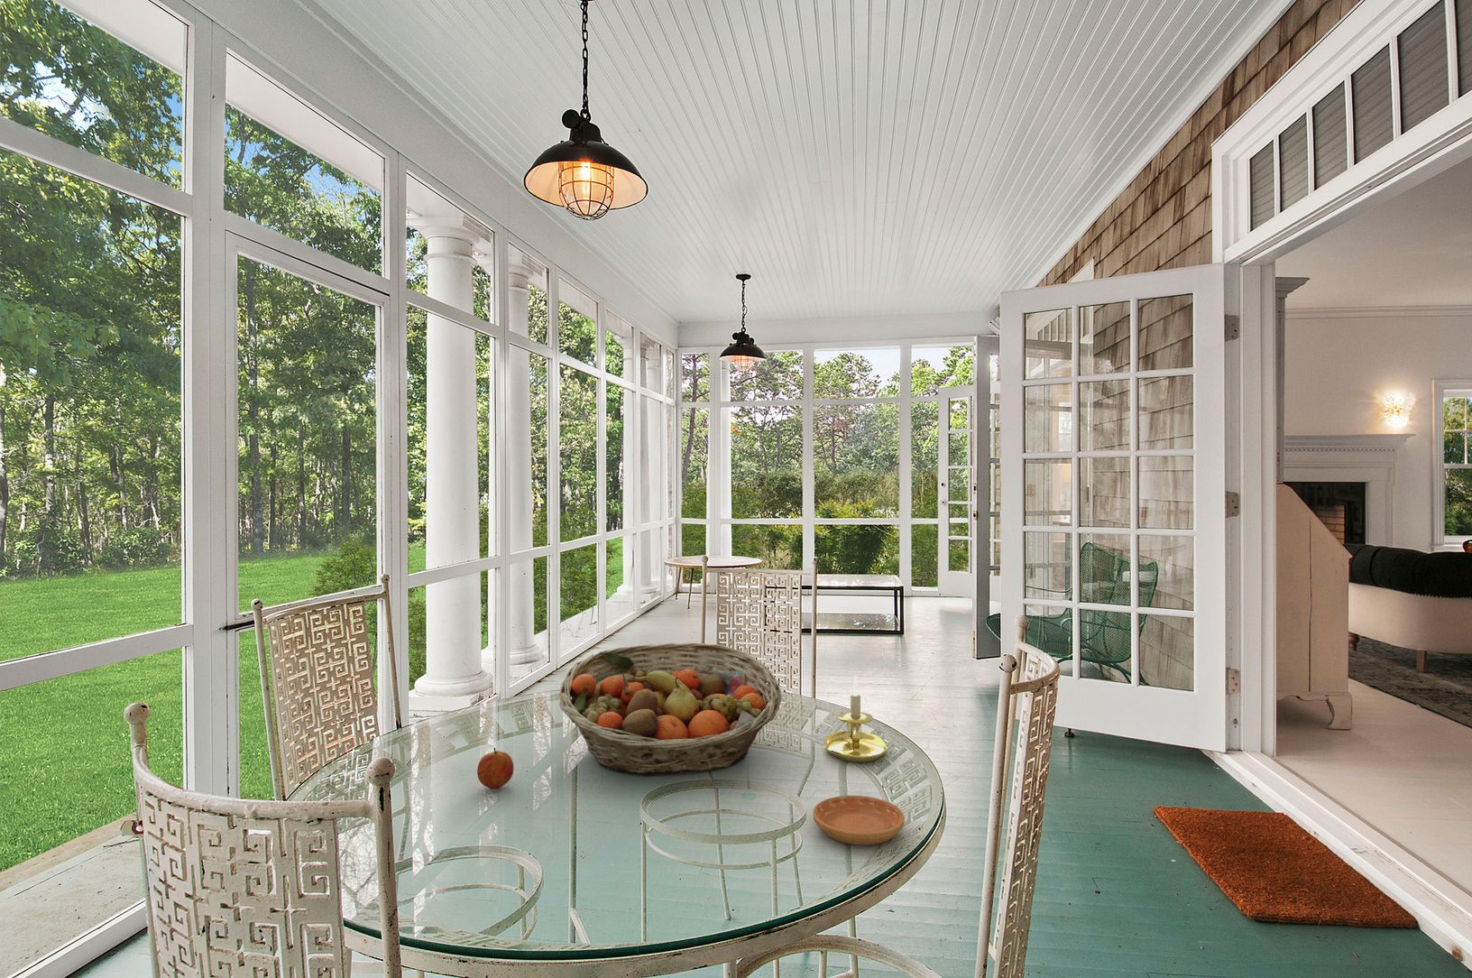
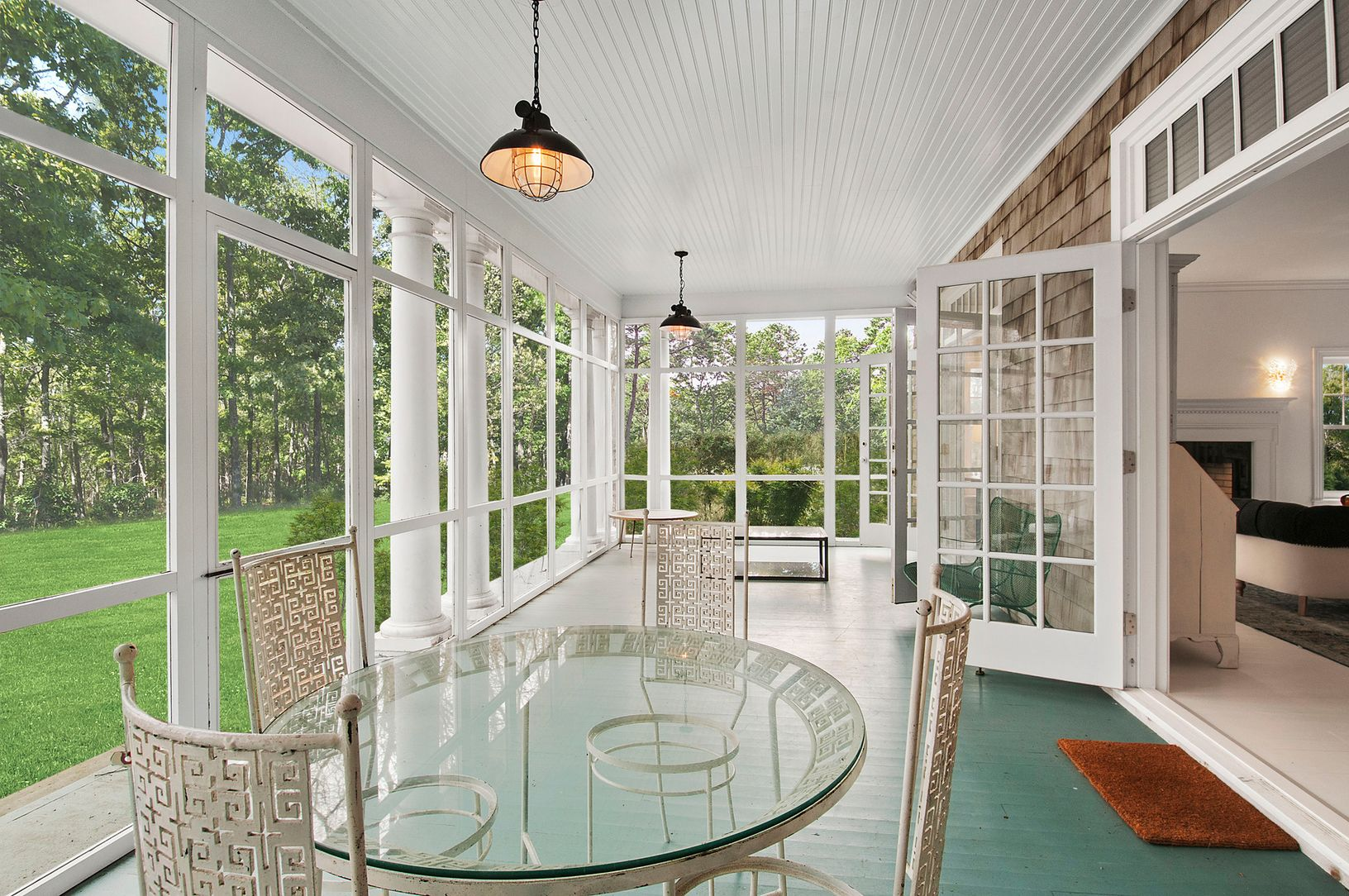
- candle holder [824,675,888,763]
- fruit [476,747,515,790]
- fruit basket [559,642,782,776]
- saucer [812,795,906,846]
